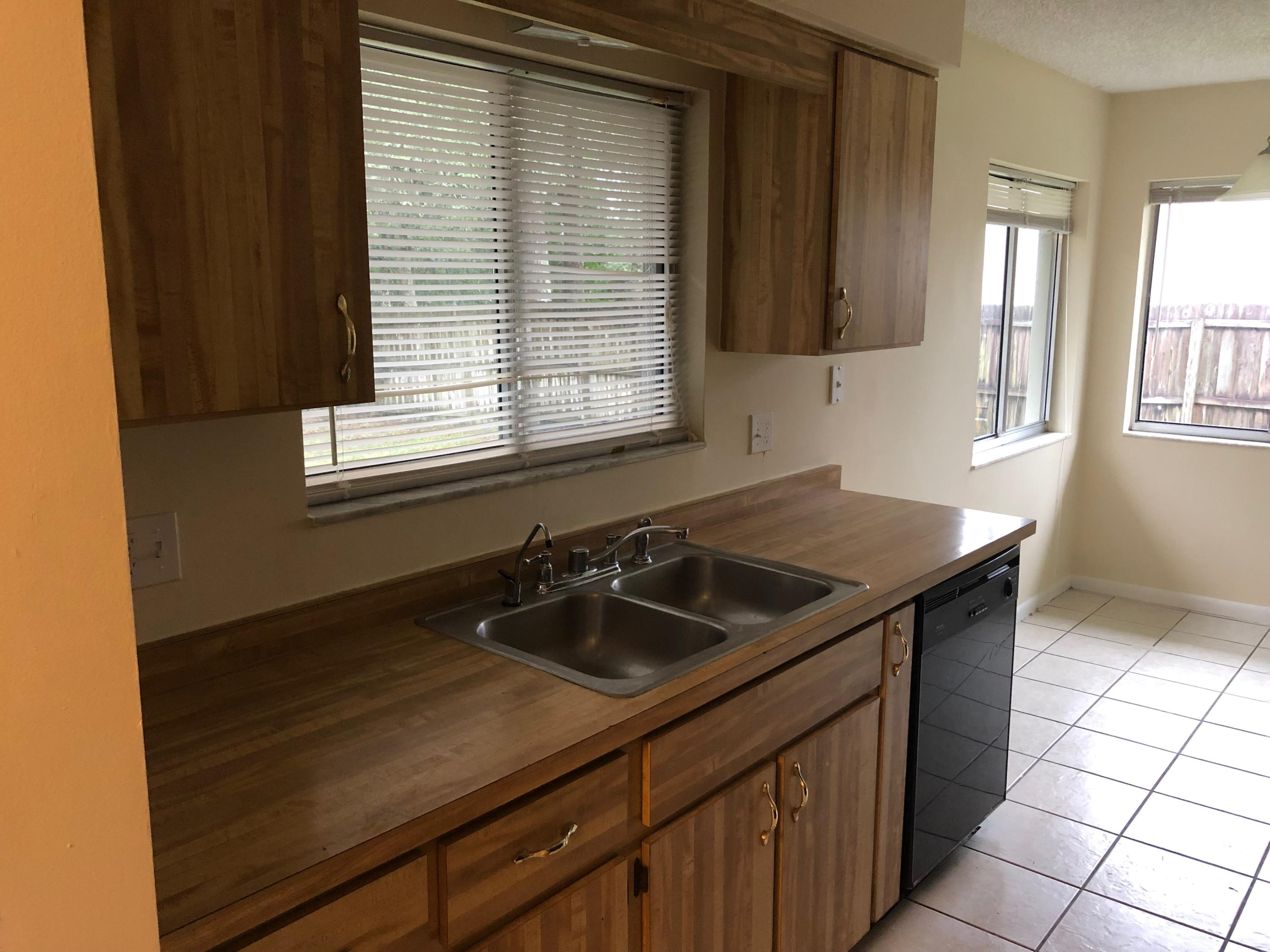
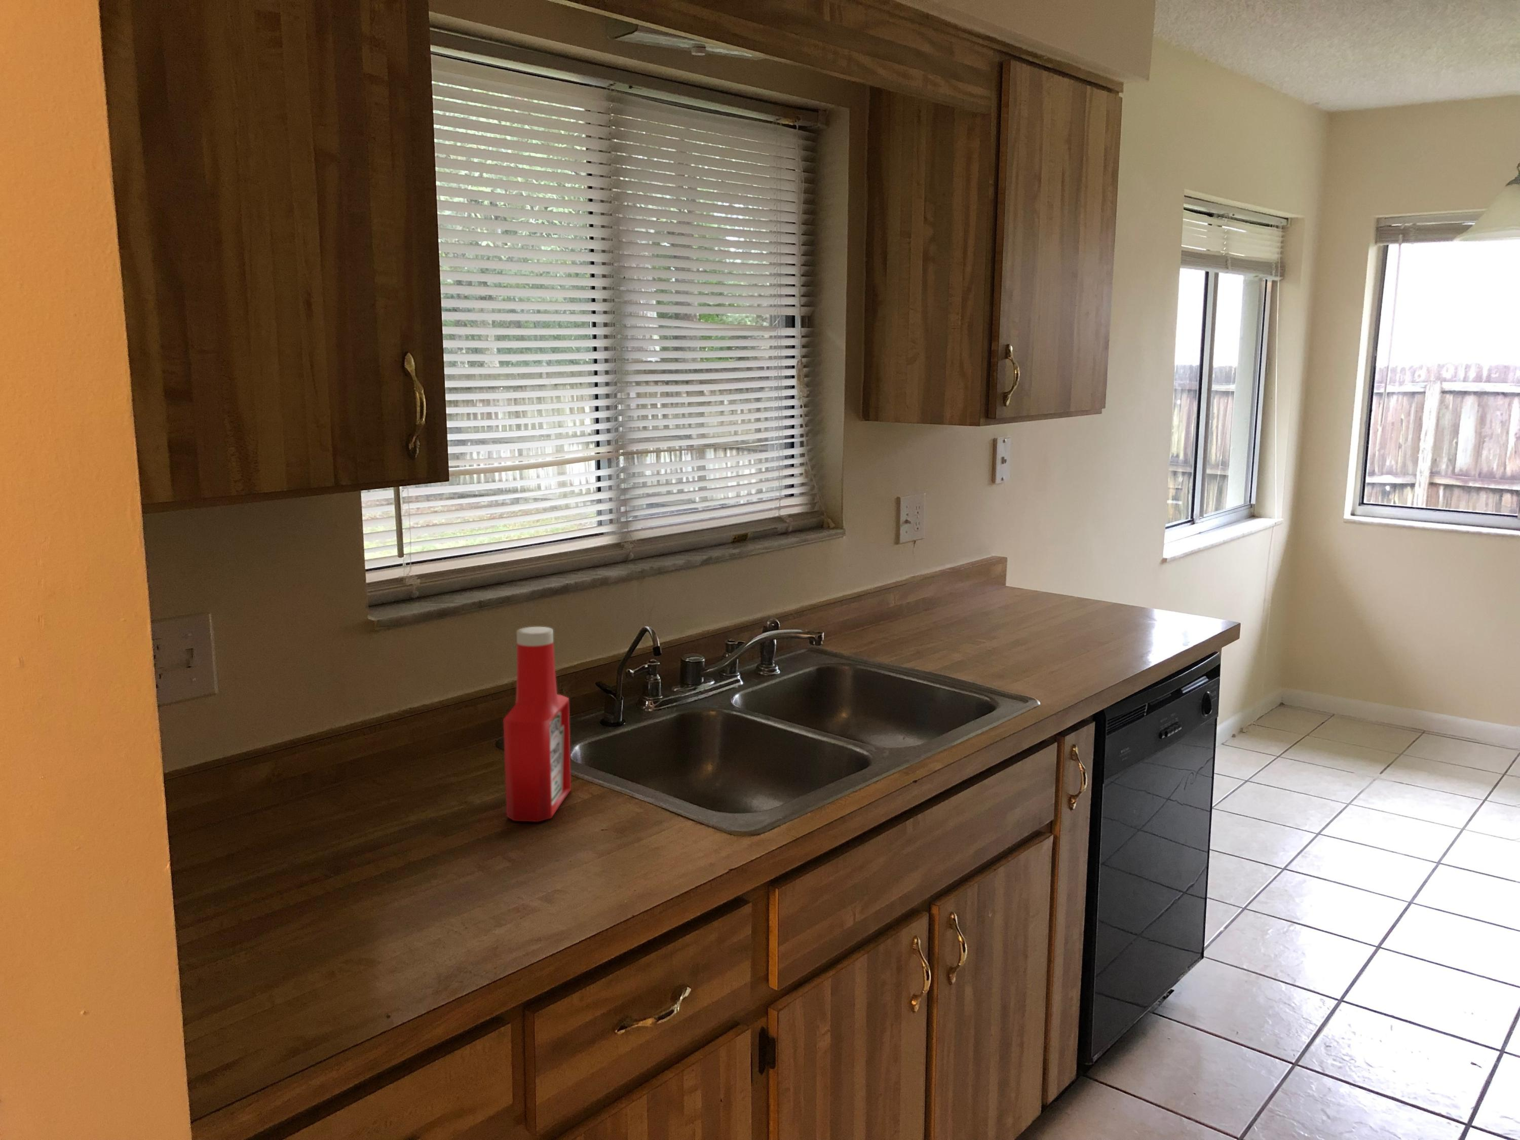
+ soap bottle [503,626,572,823]
